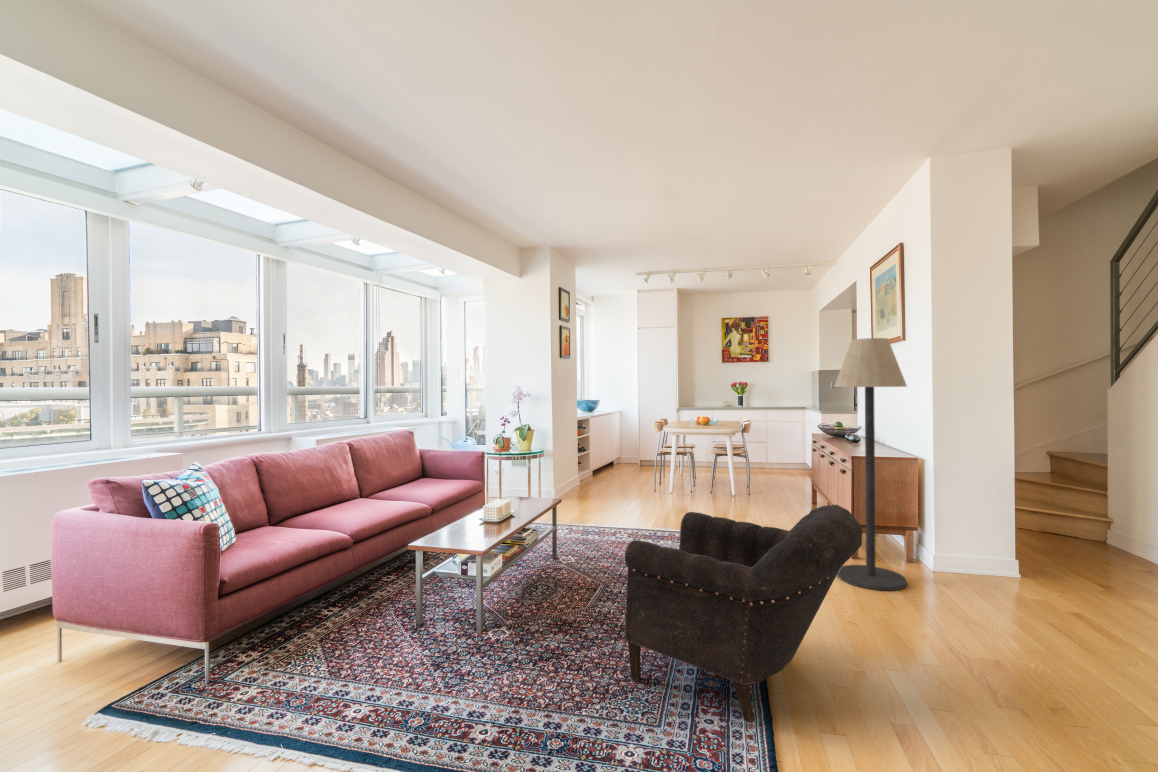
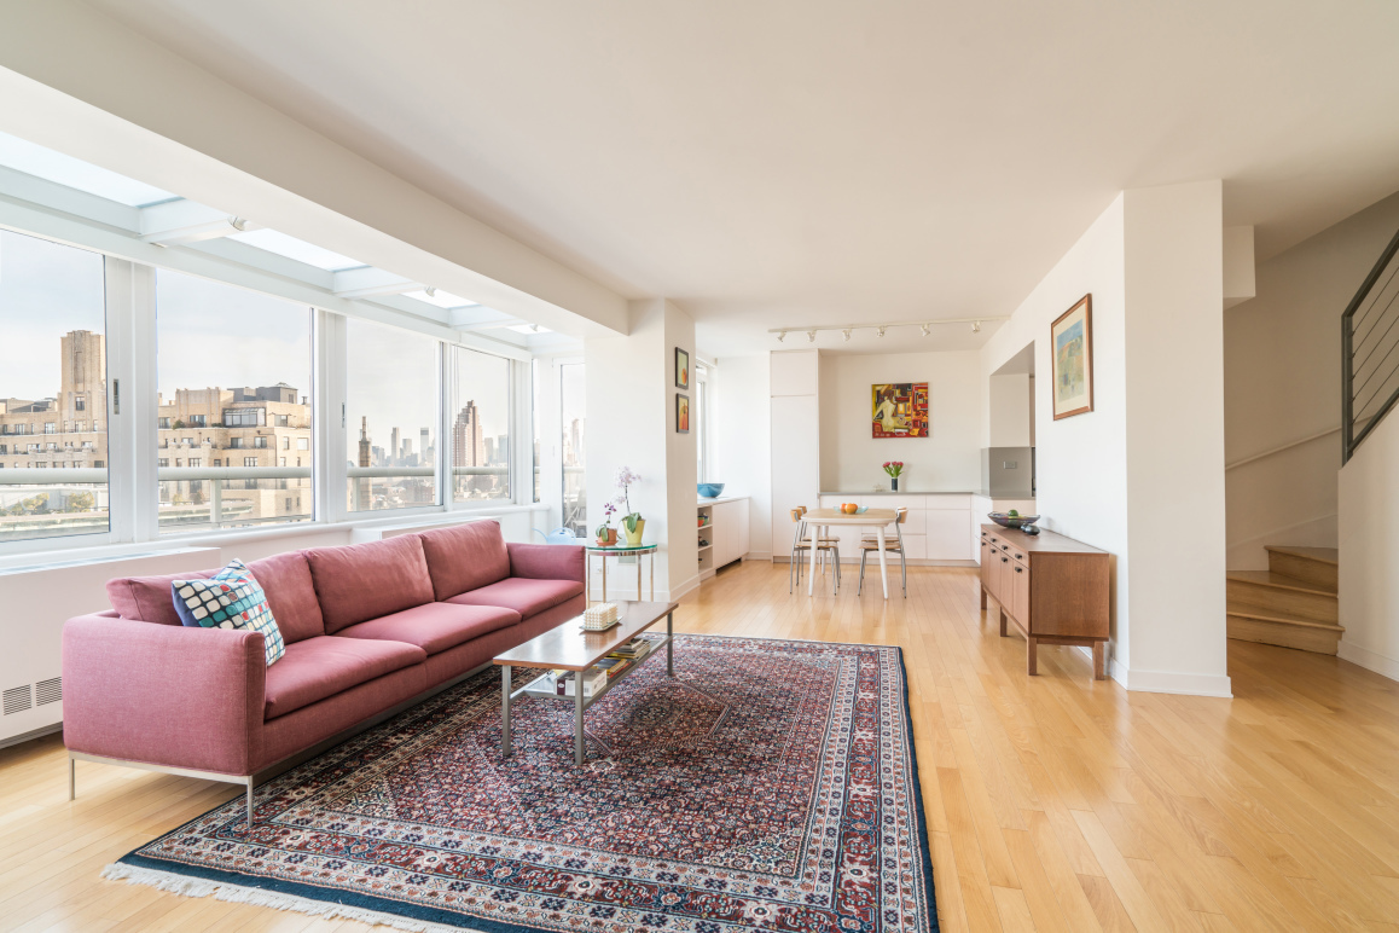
- armchair [624,504,863,724]
- floor lamp [833,337,908,592]
